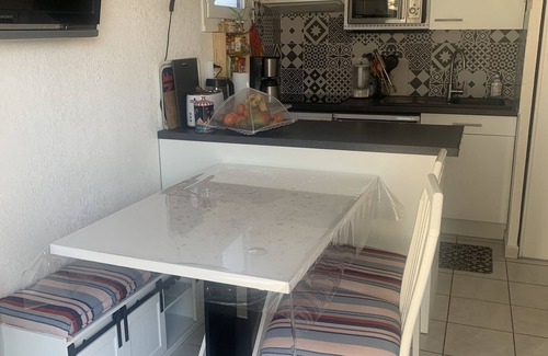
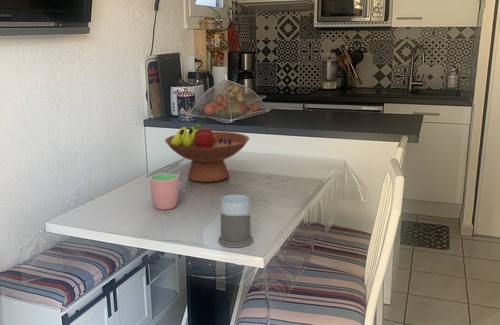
+ mug [217,194,254,248]
+ cup [149,172,180,211]
+ fruit bowl [164,123,251,183]
